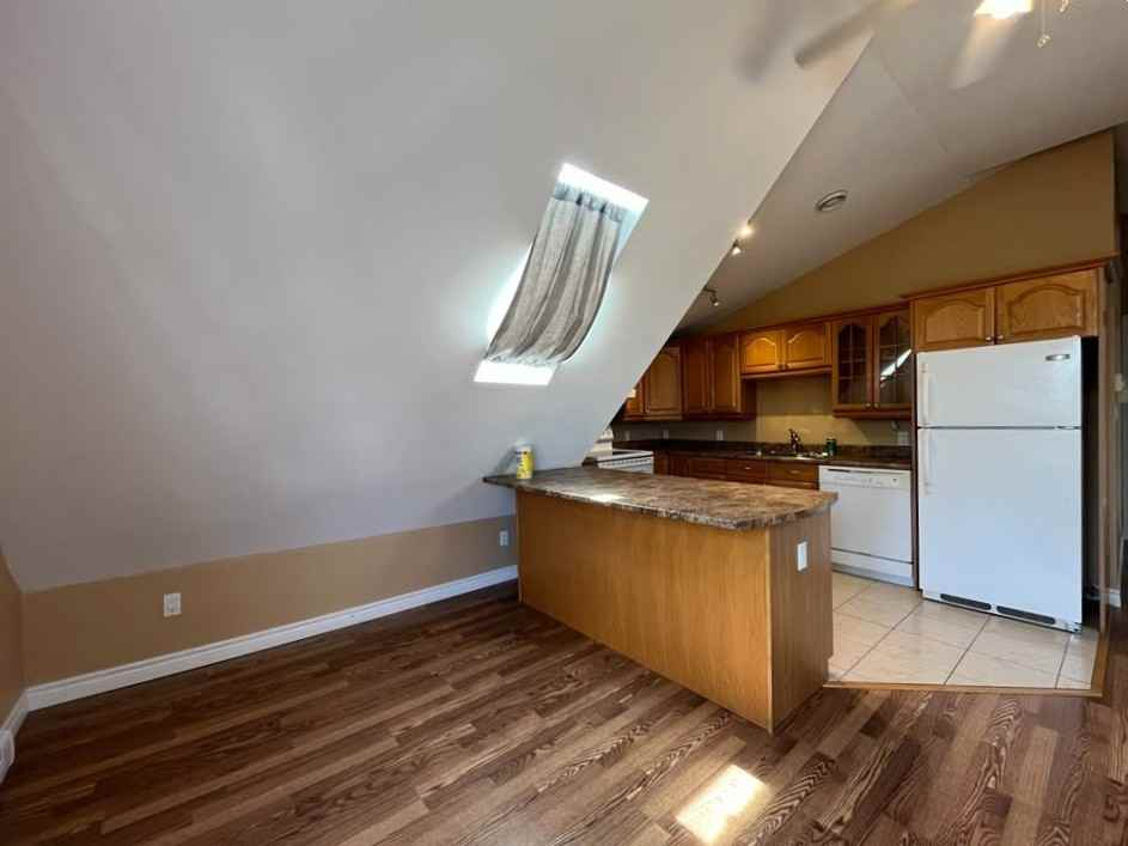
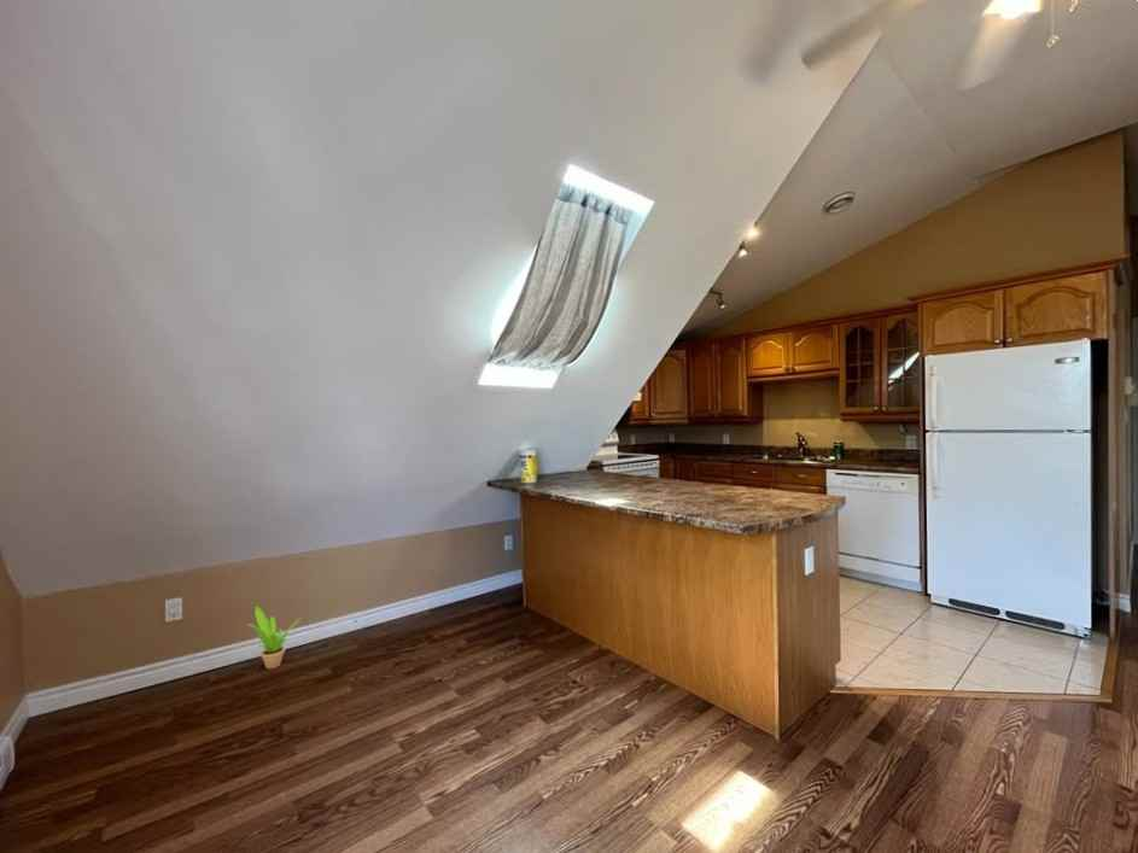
+ potted plant [246,606,303,670]
